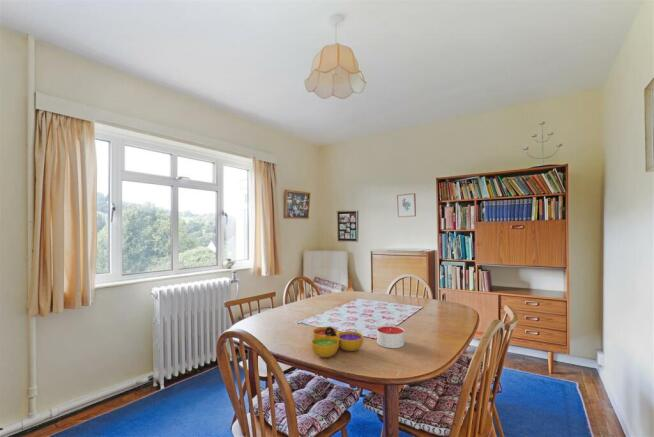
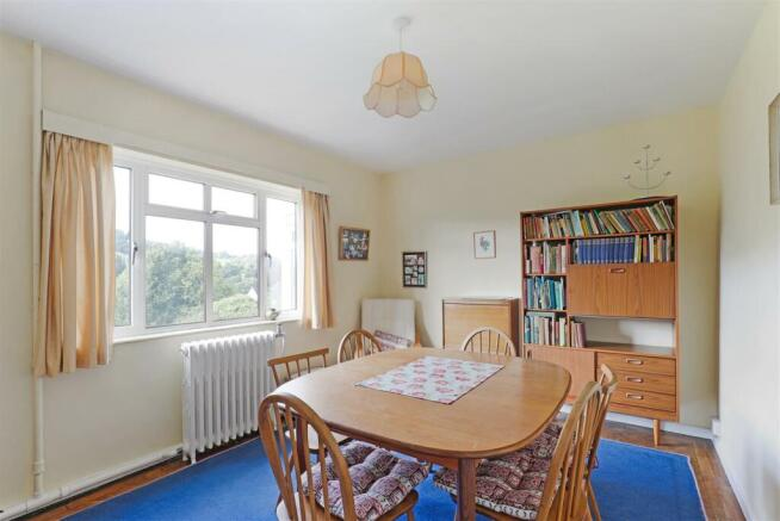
- candle [376,324,405,349]
- decorative bowl [310,326,364,358]
